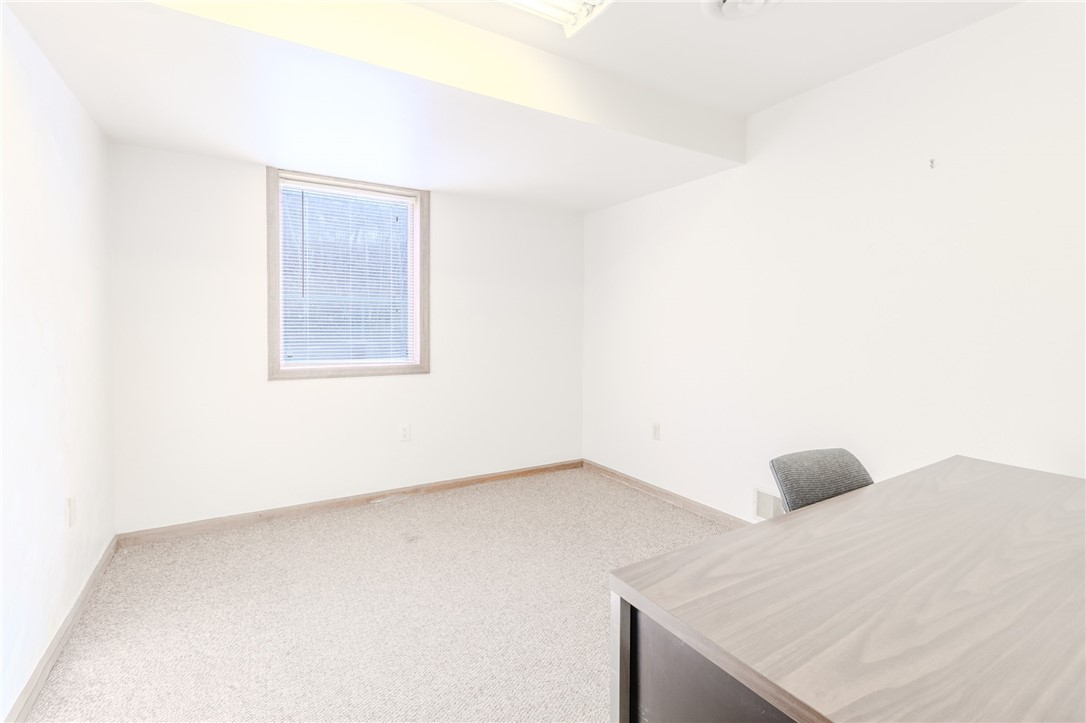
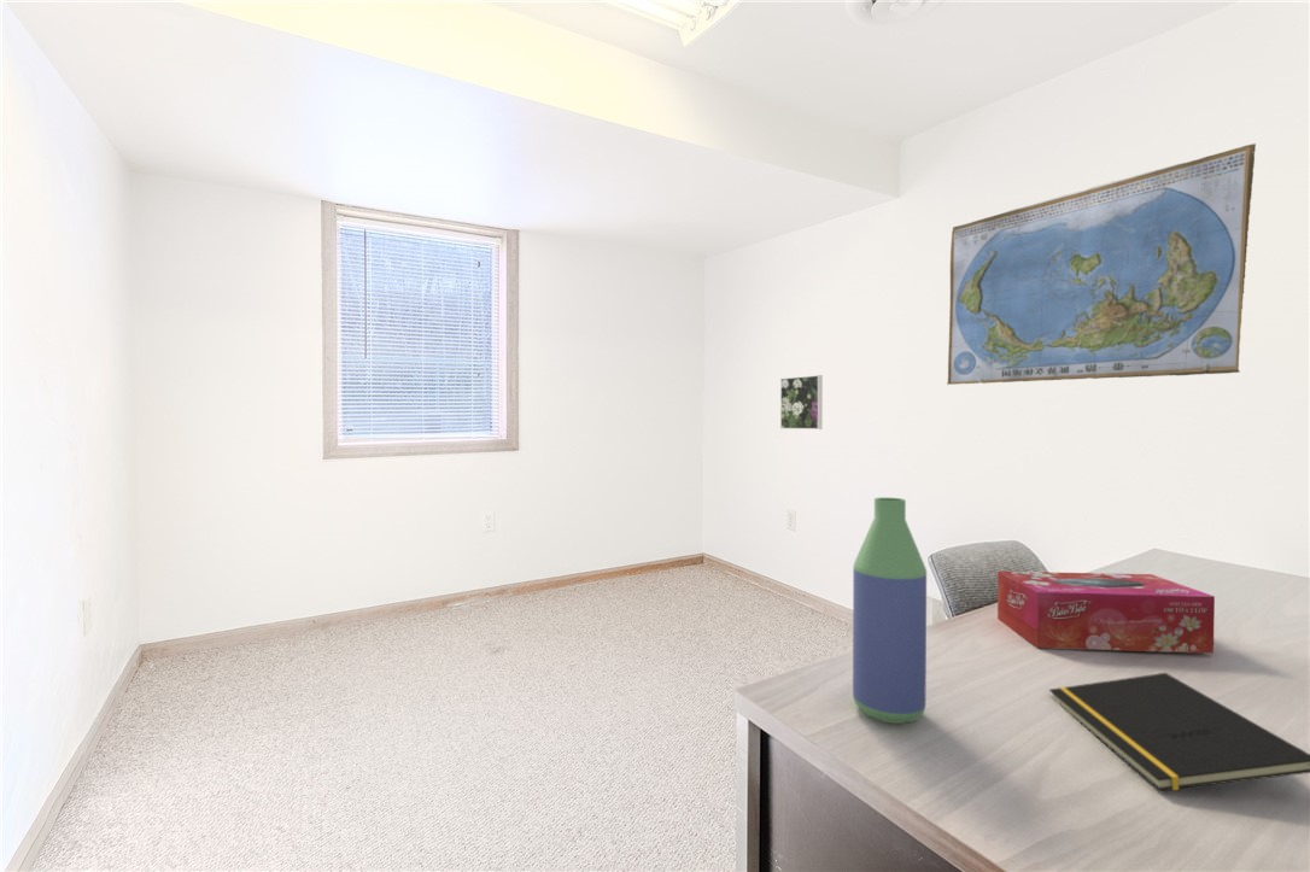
+ tissue box [996,570,1216,655]
+ world map [946,142,1257,386]
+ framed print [779,374,824,431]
+ notepad [1048,672,1310,792]
+ bottle [852,497,928,725]
